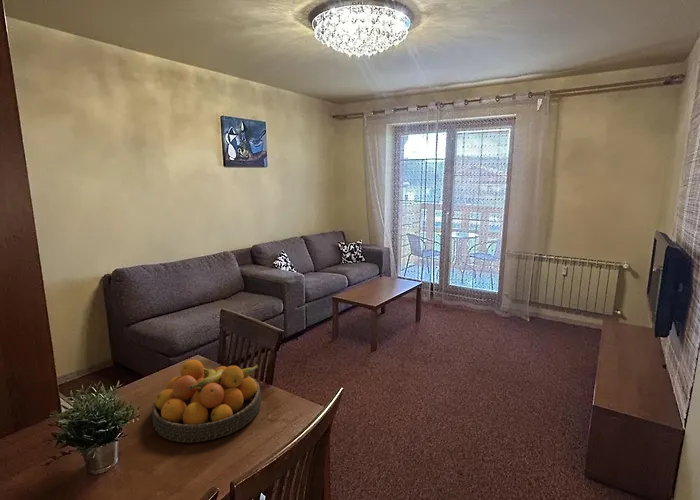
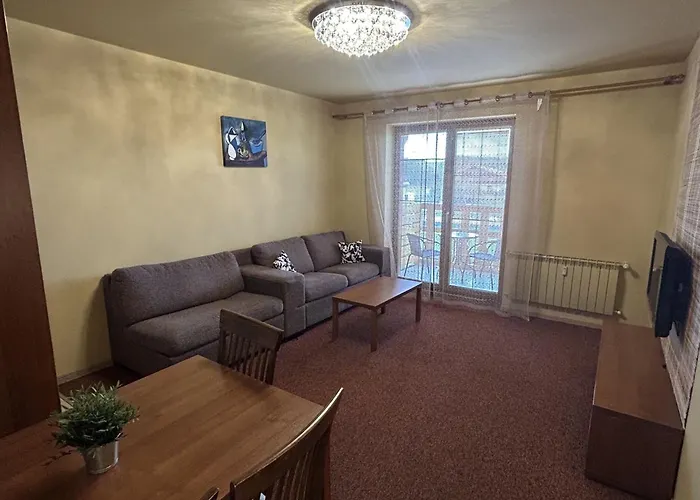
- fruit bowl [151,359,262,443]
